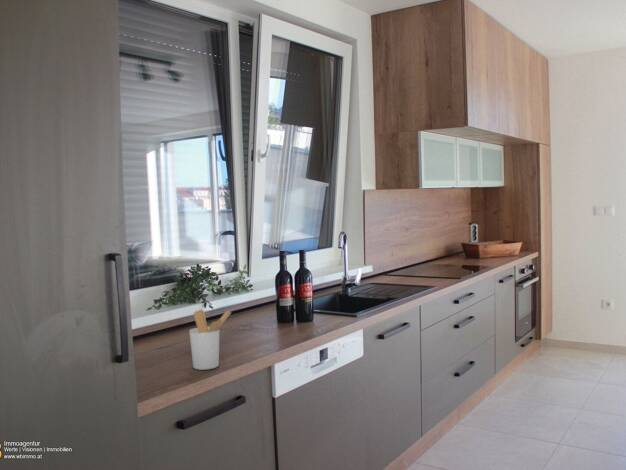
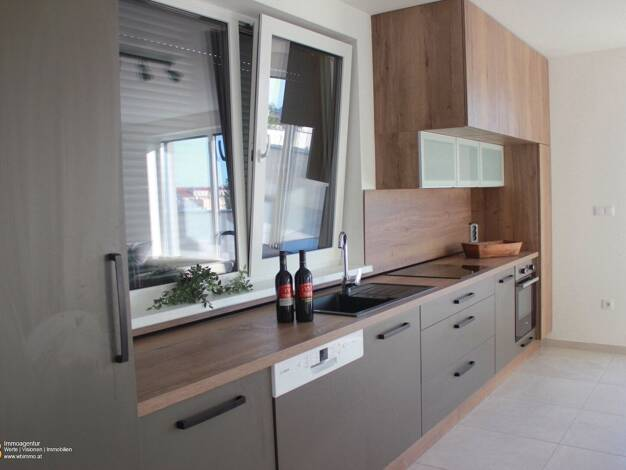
- utensil holder [188,308,232,371]
